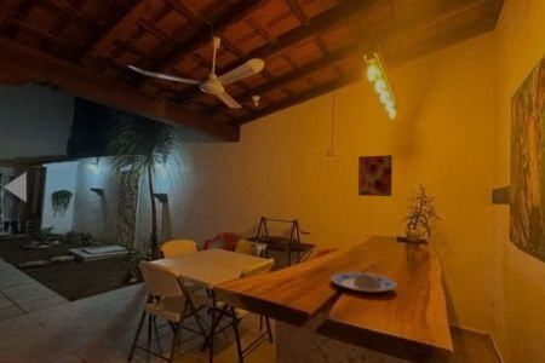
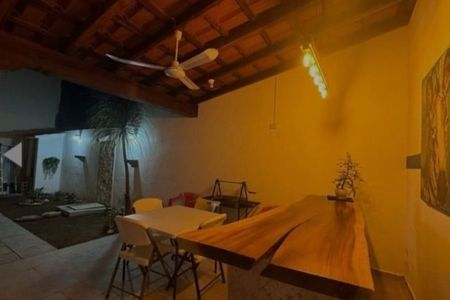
- wall art [357,154,394,197]
- plate [329,271,397,294]
